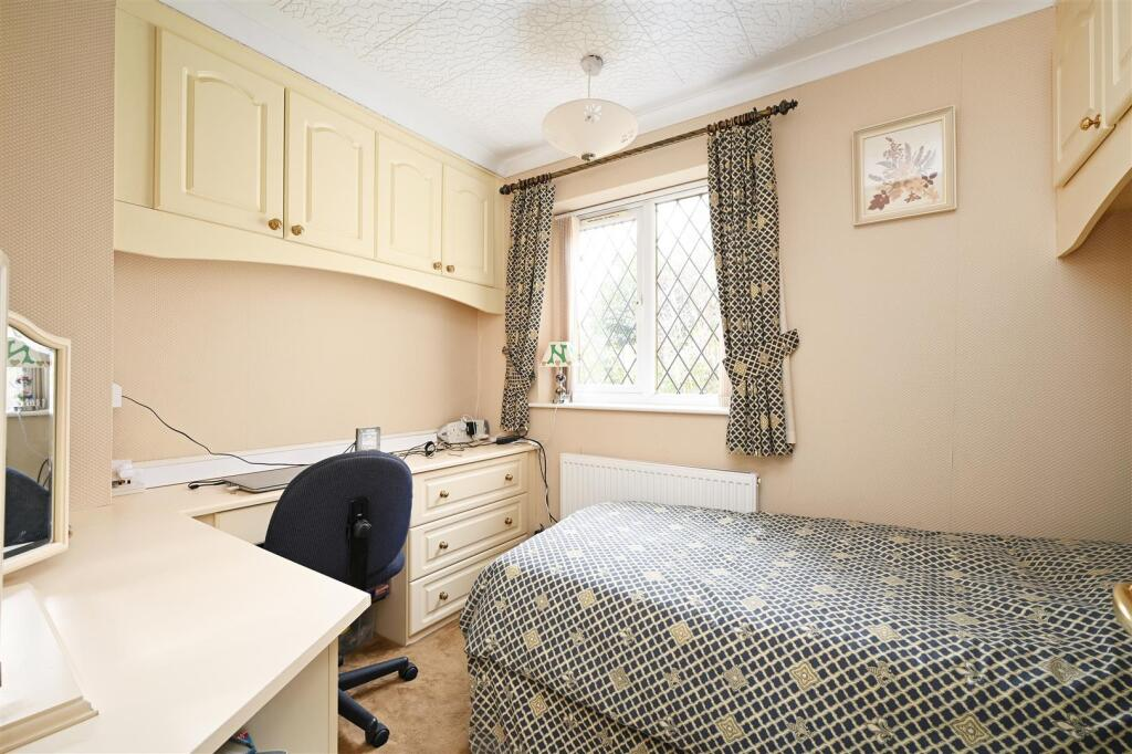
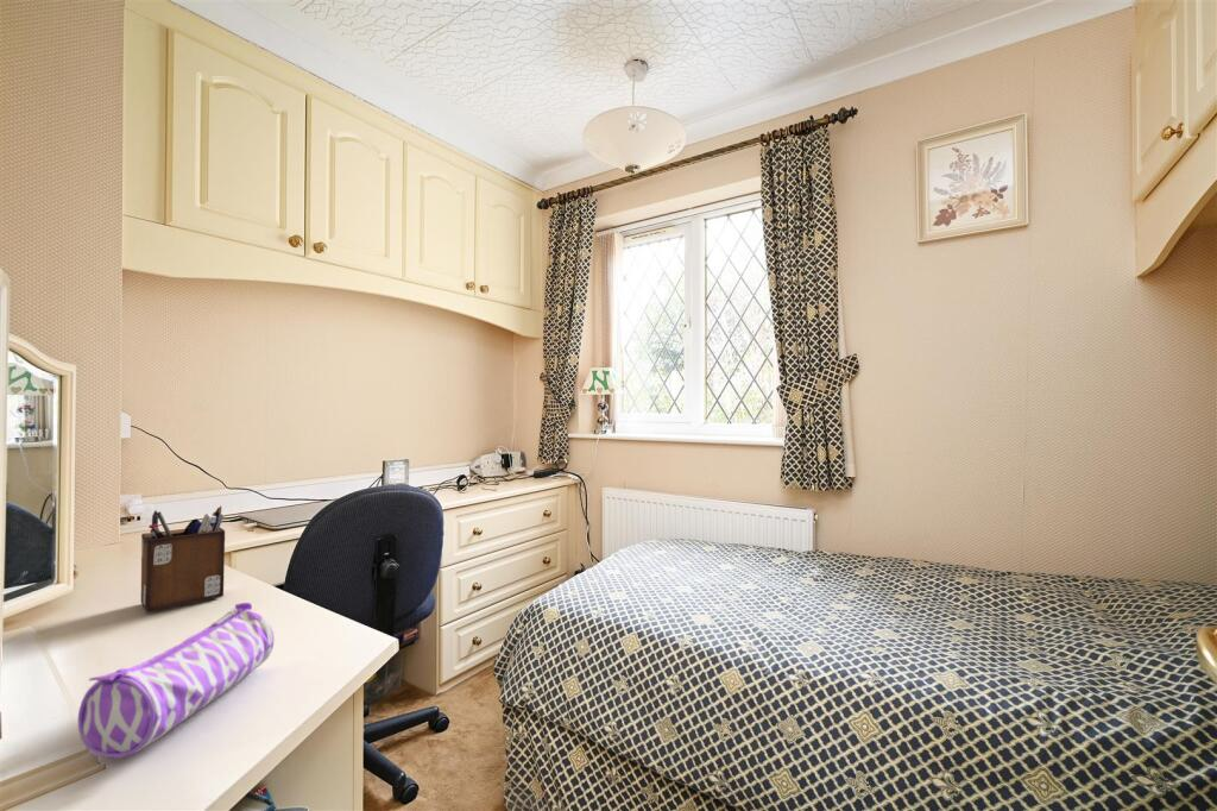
+ pencil case [77,602,276,760]
+ desk organizer [140,504,226,614]
